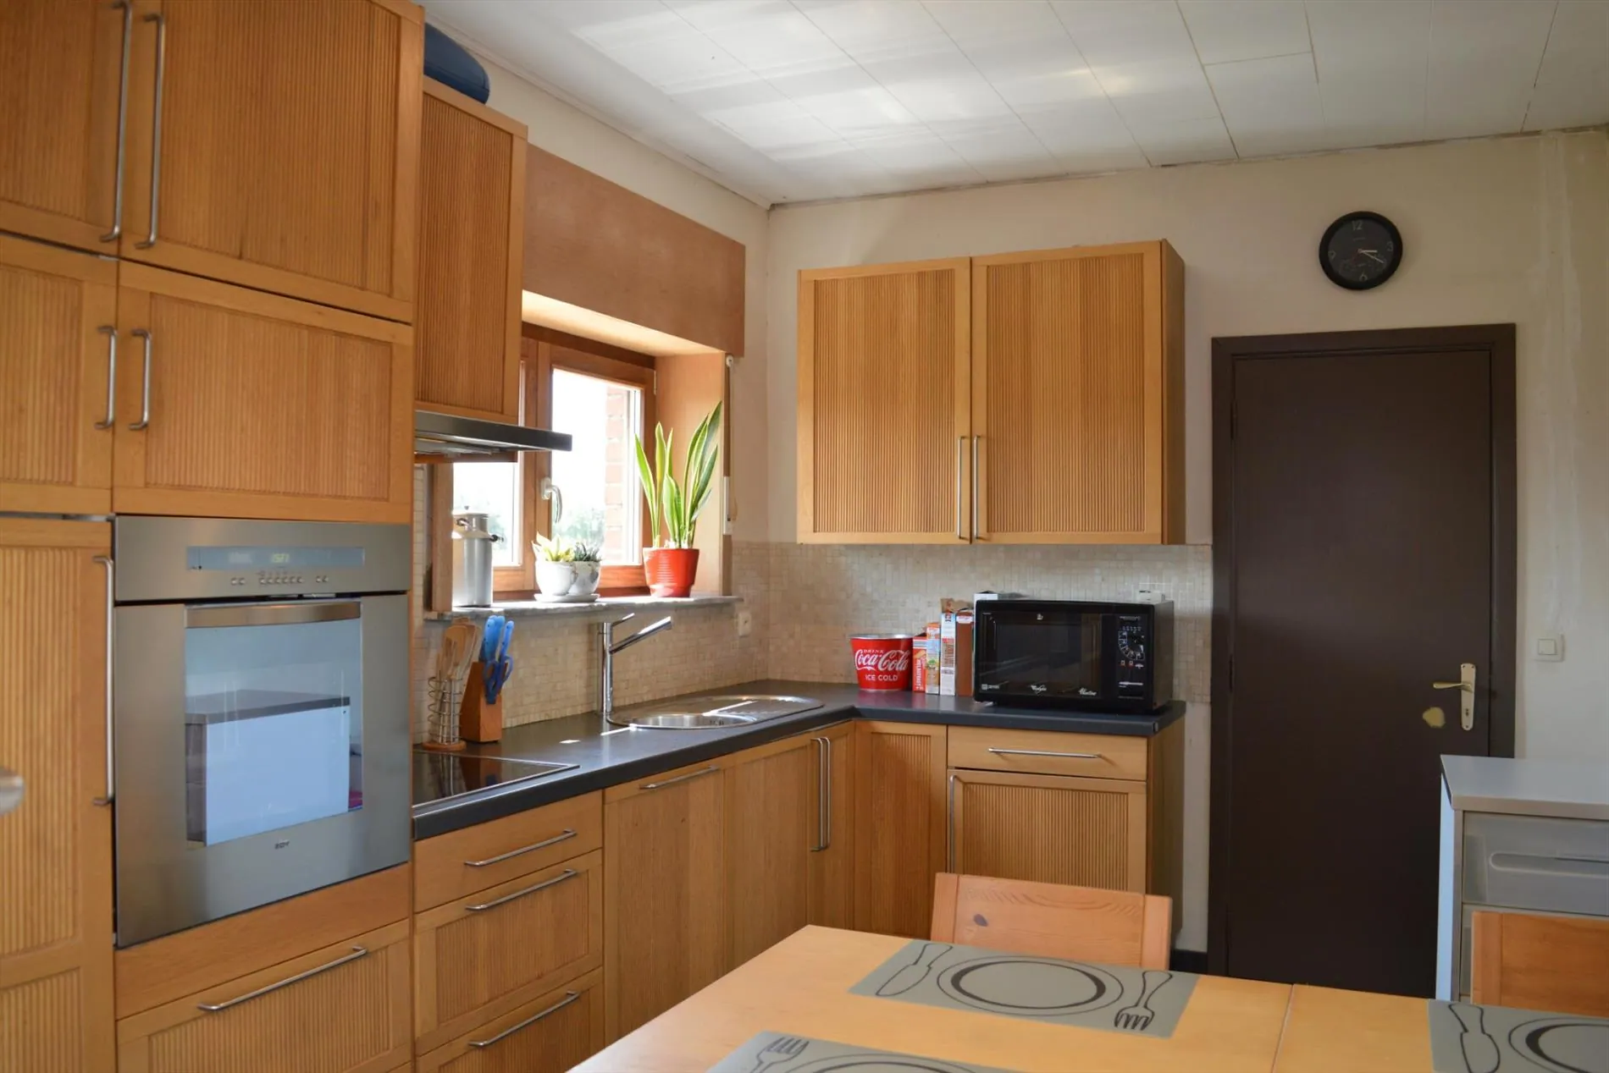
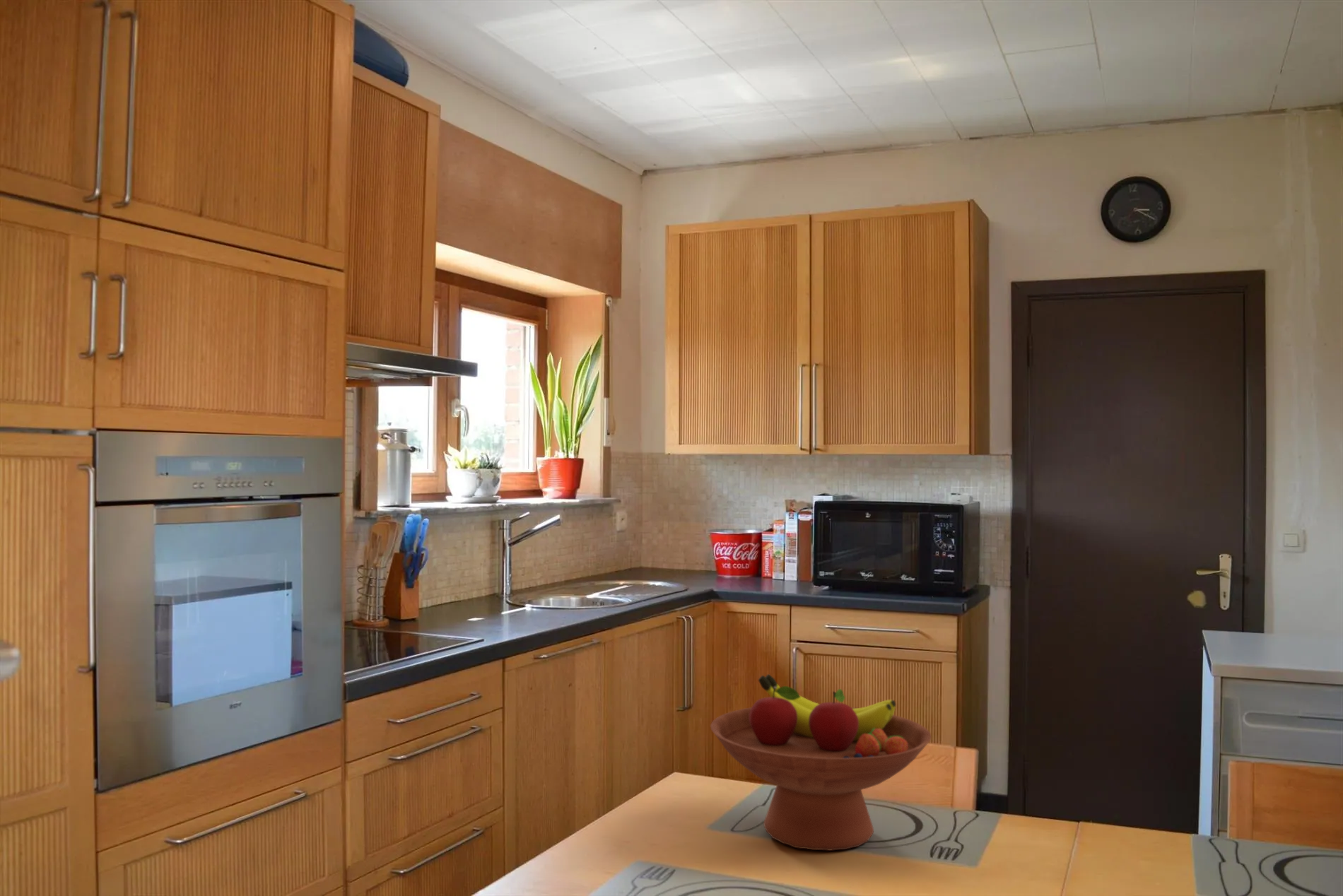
+ fruit bowl [710,673,932,851]
